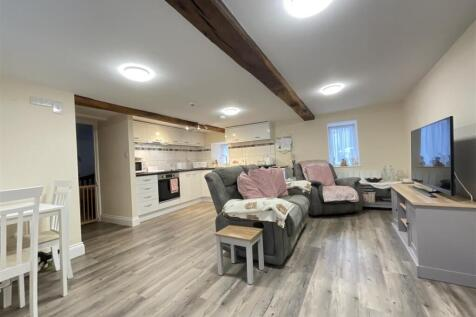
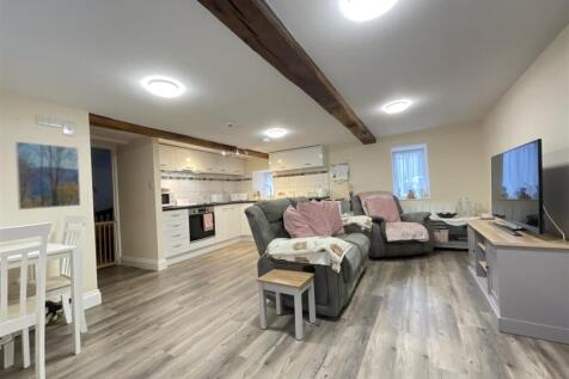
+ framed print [14,140,81,210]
